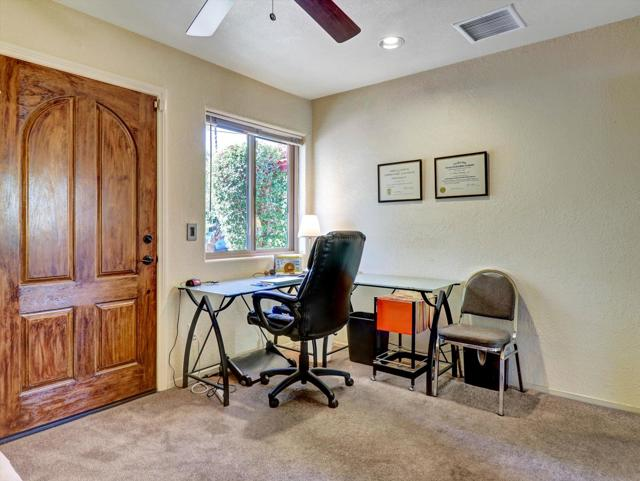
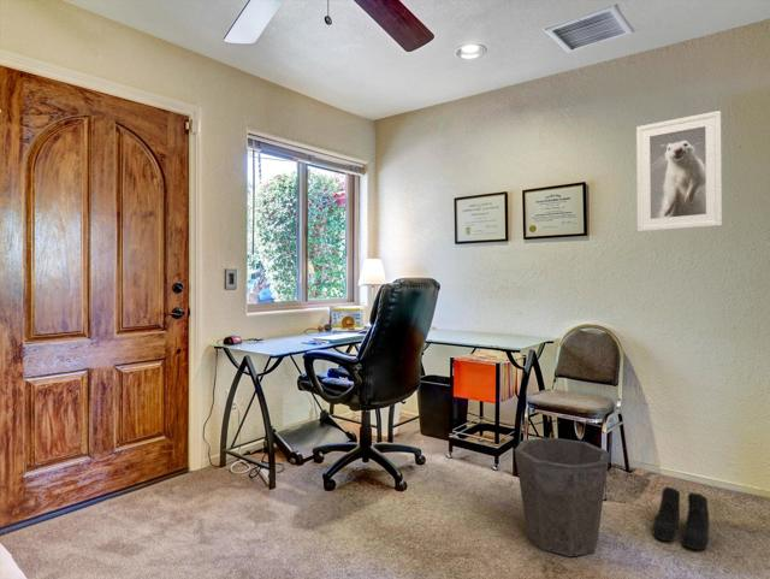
+ boots [652,485,710,551]
+ waste bin [514,436,611,557]
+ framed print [635,110,723,232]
